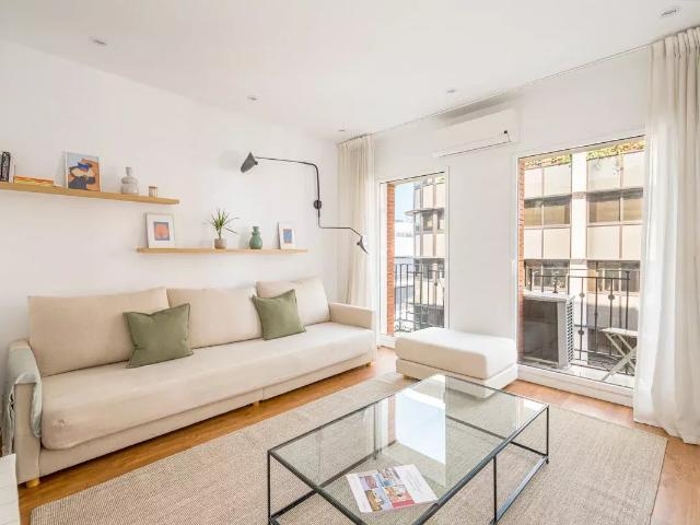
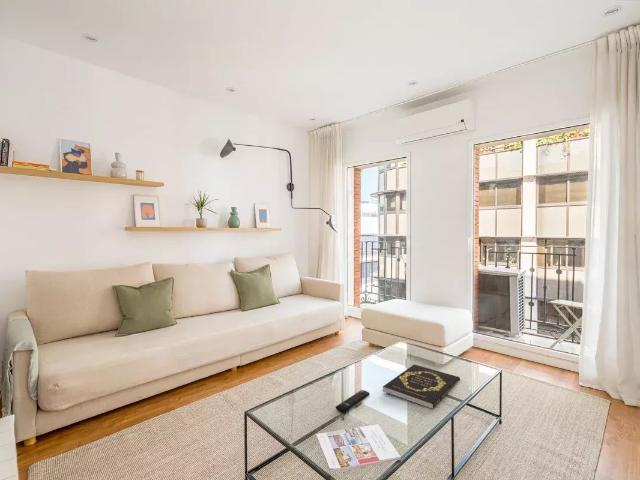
+ book [382,364,461,410]
+ remote control [335,389,370,413]
